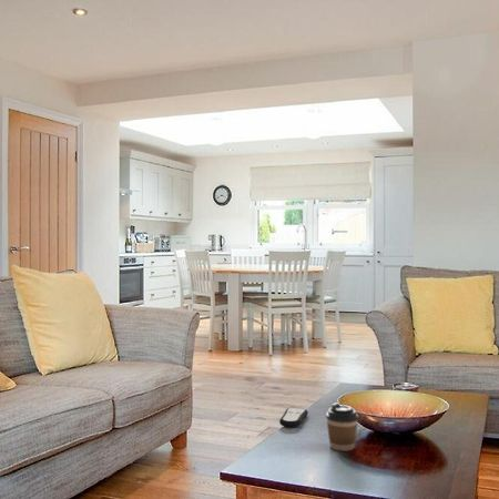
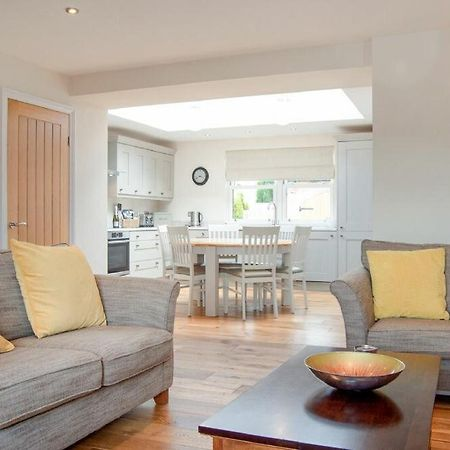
- coffee cup [325,401,359,452]
- remote control [278,407,309,428]
